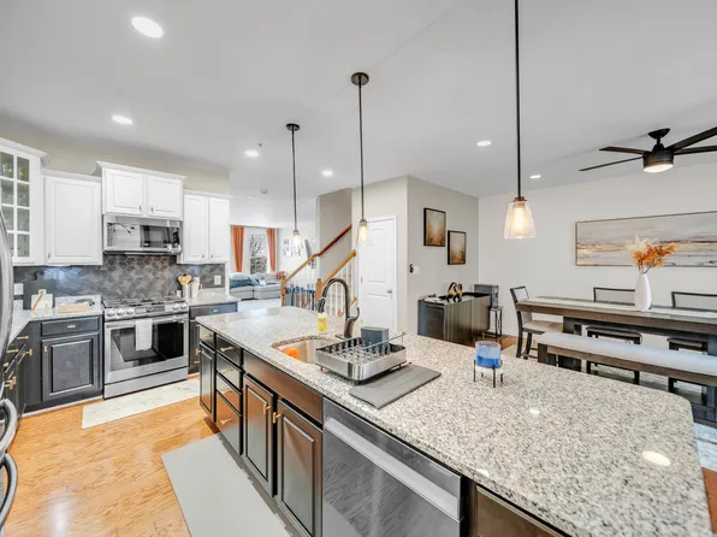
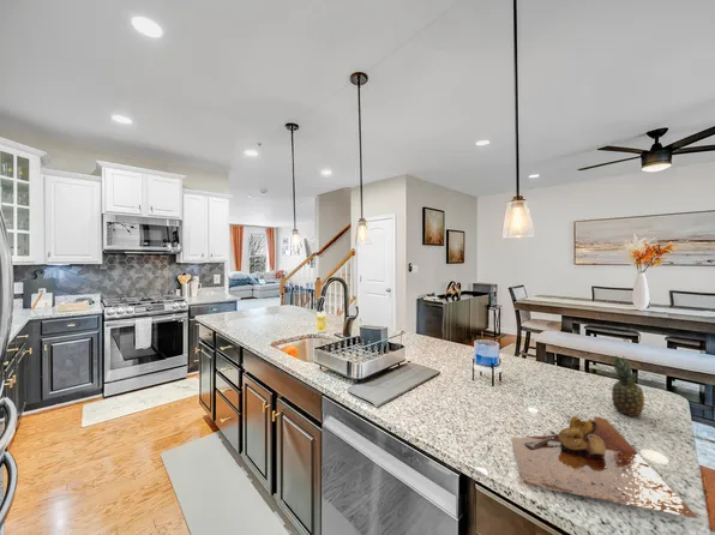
+ fruit [608,354,645,417]
+ cutting board [510,415,698,519]
